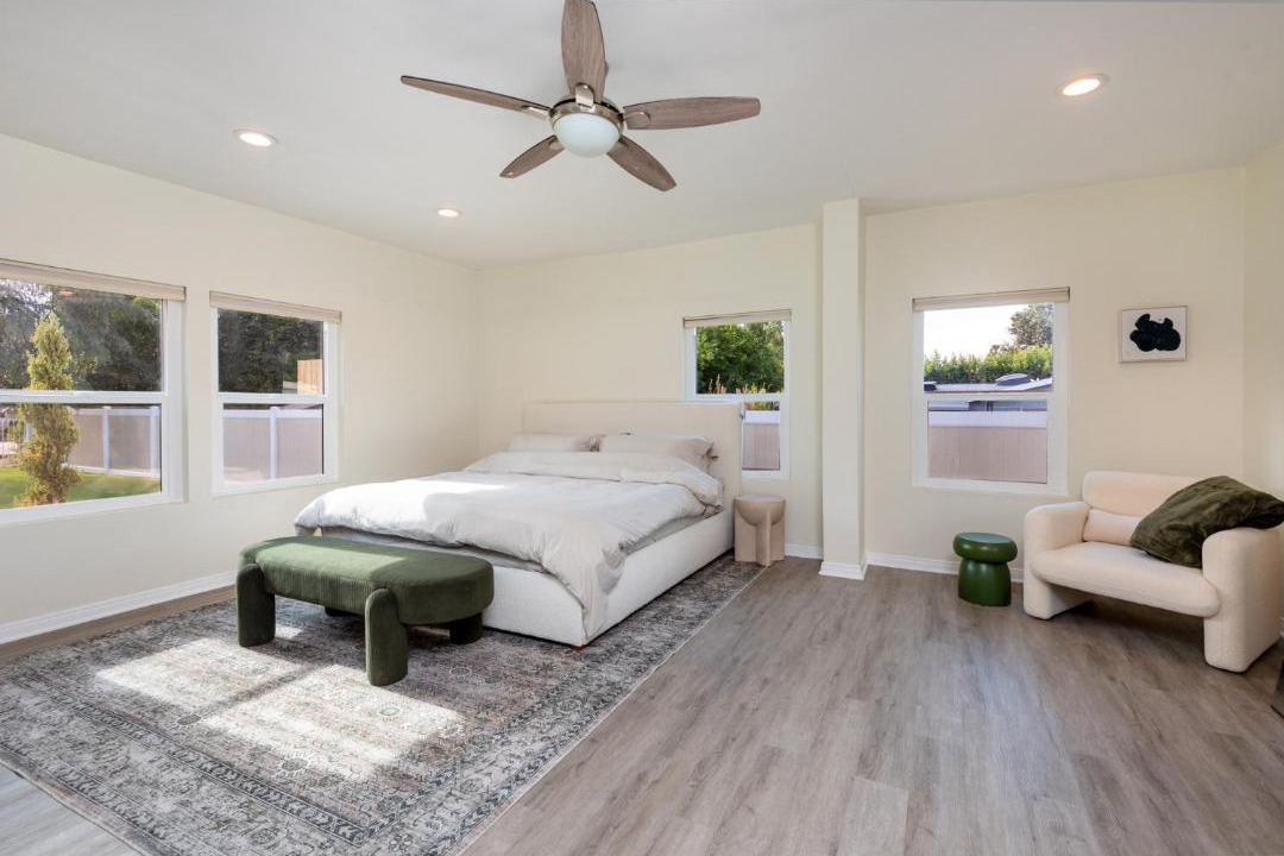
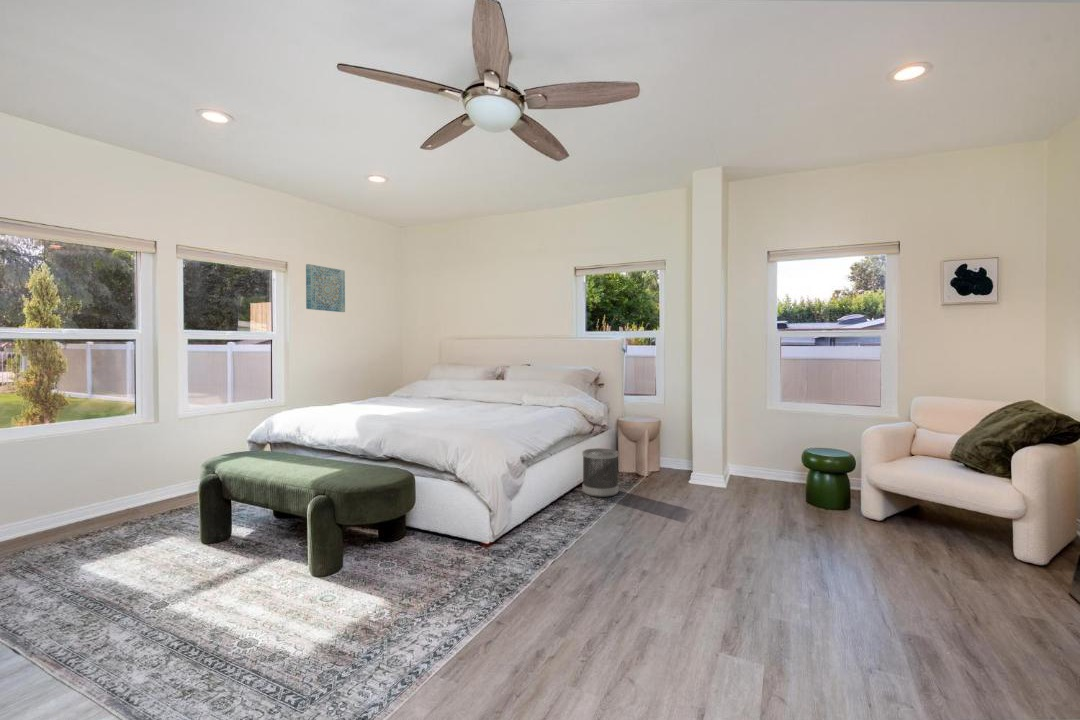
+ wall art [305,263,346,313]
+ wastebasket [581,447,619,498]
